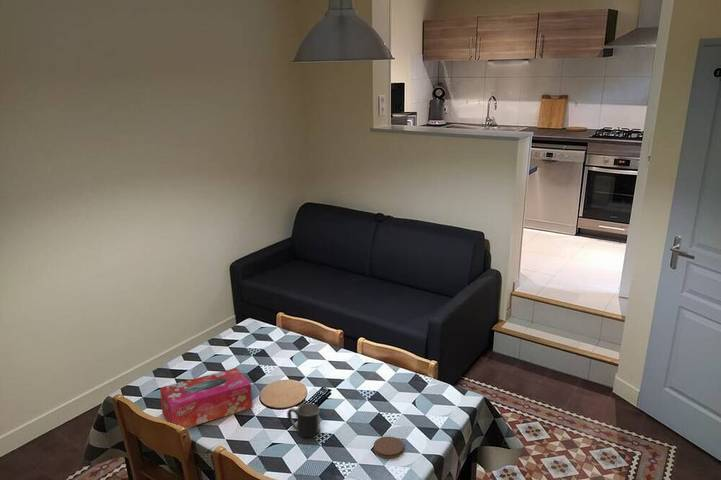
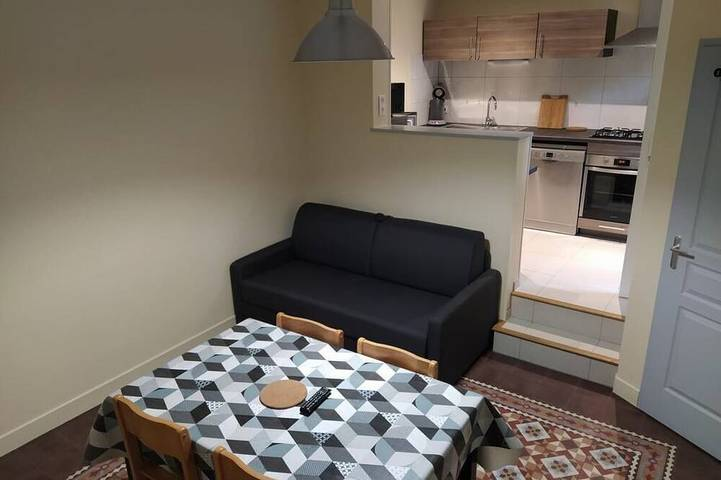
- tissue box [159,367,253,429]
- coaster [373,436,404,459]
- mug [286,403,321,438]
